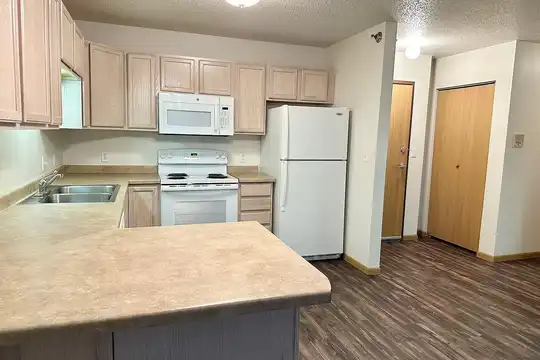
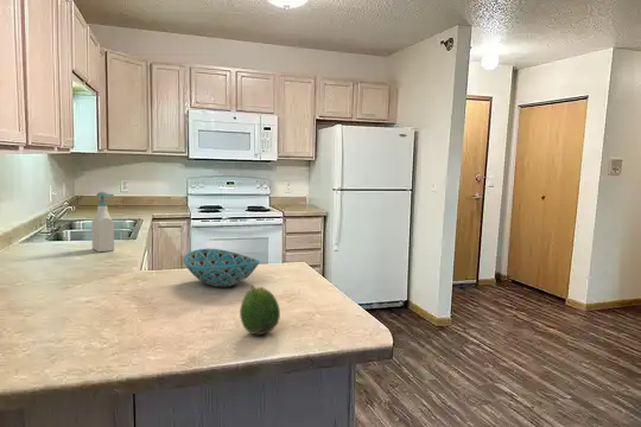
+ bowl [182,248,261,288]
+ fruit [239,285,281,336]
+ soap bottle [90,191,115,253]
